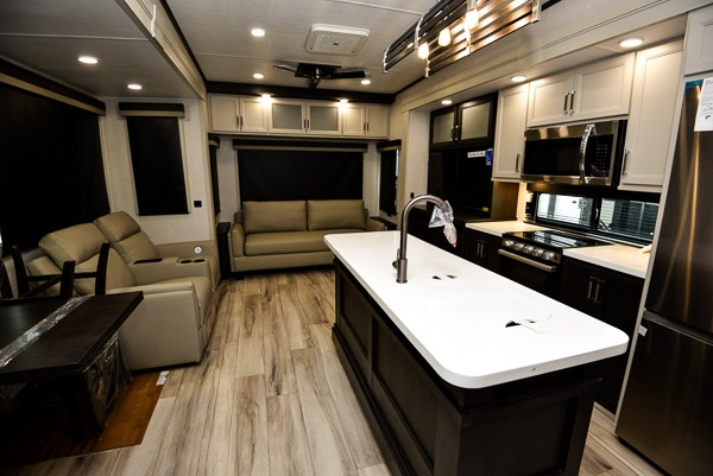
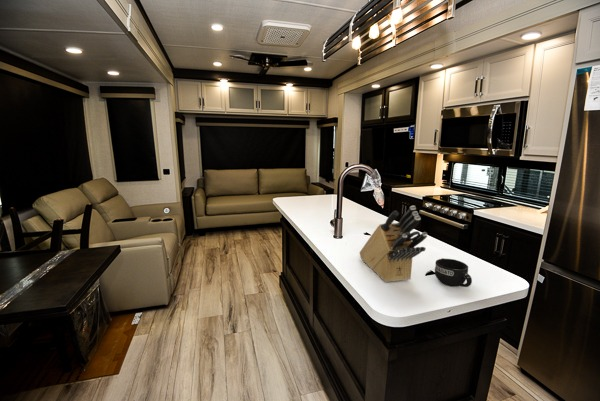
+ knife block [359,205,428,283]
+ mug [434,257,473,288]
